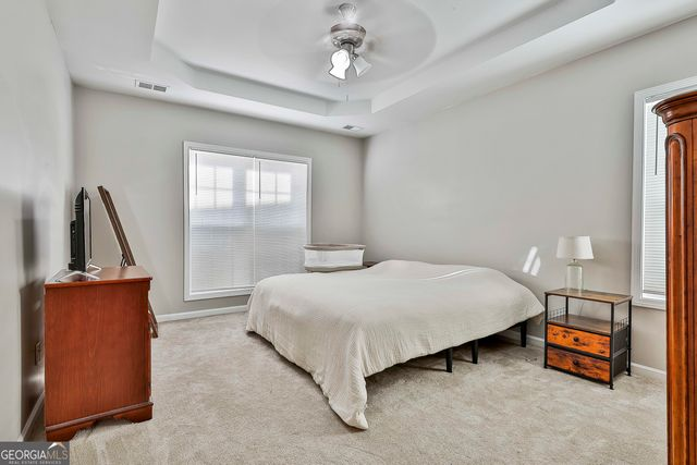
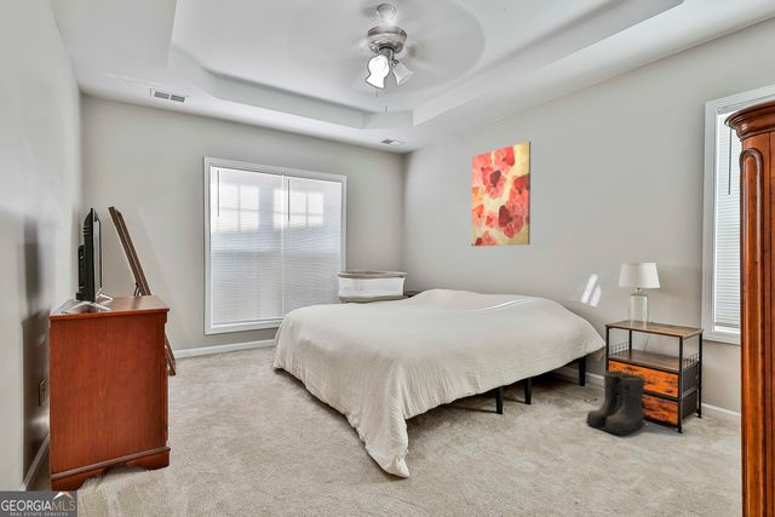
+ wall art [470,140,532,247]
+ boots [585,369,647,436]
